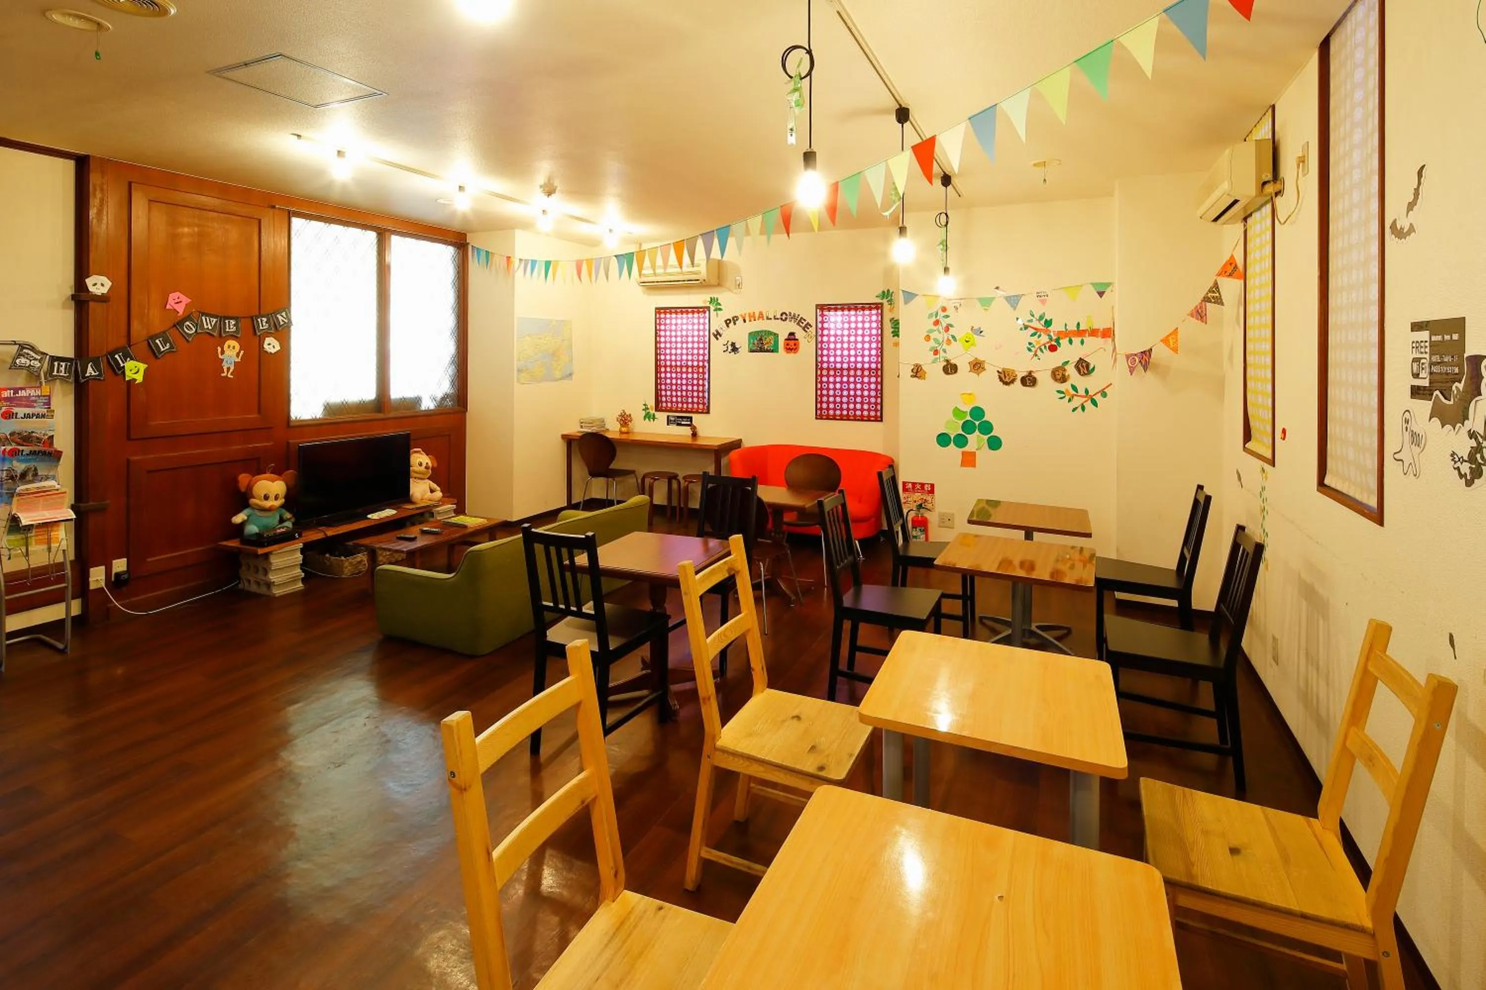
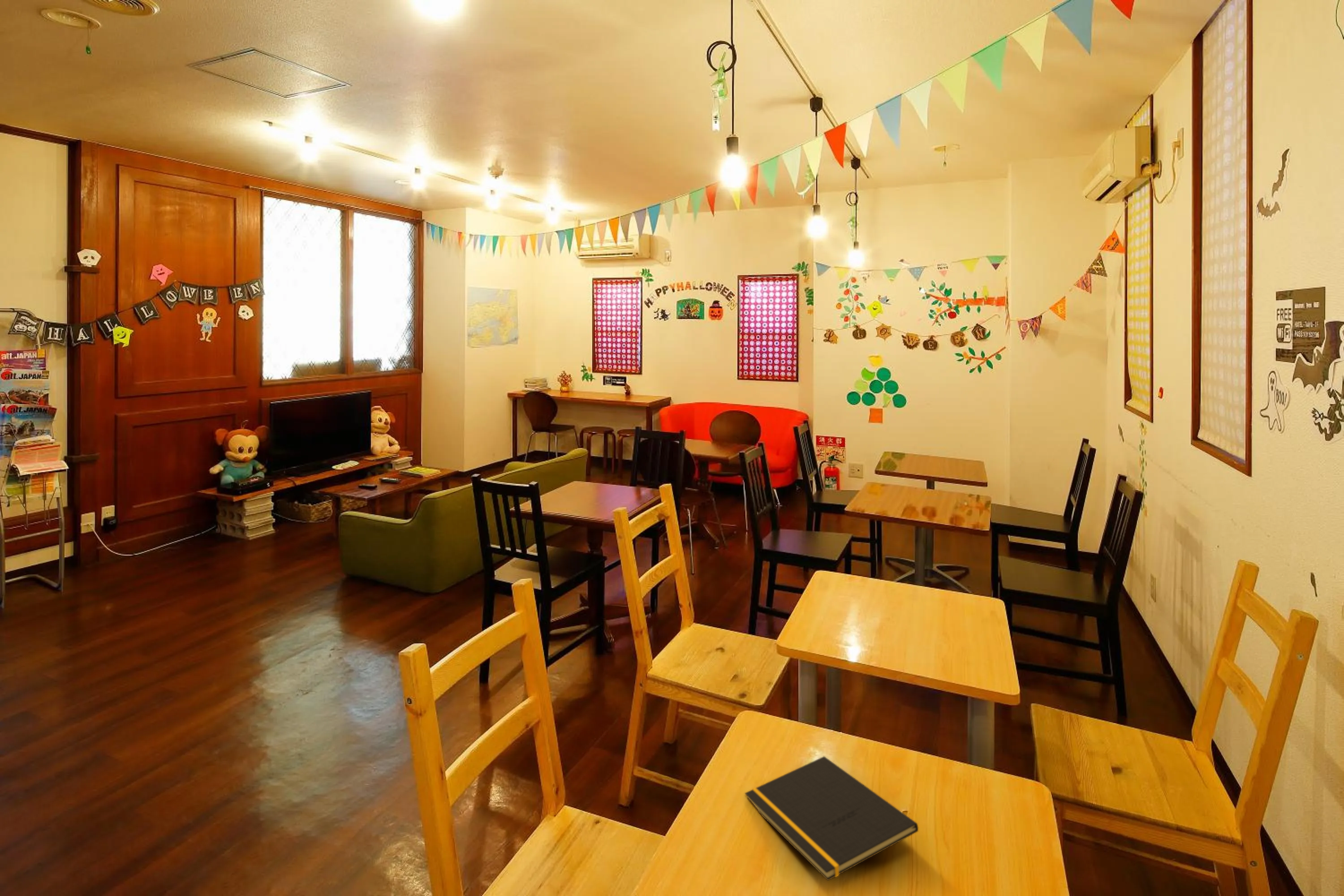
+ notepad [745,756,919,881]
